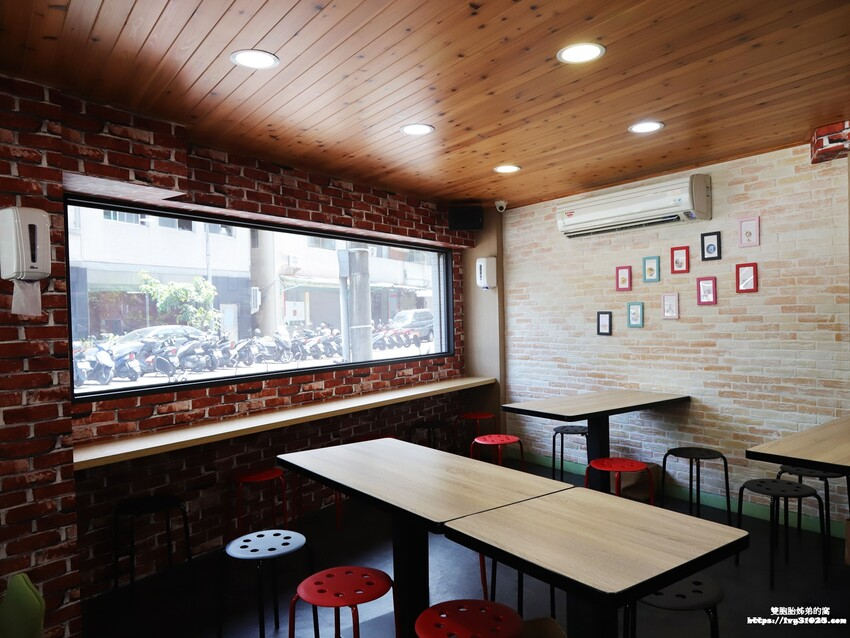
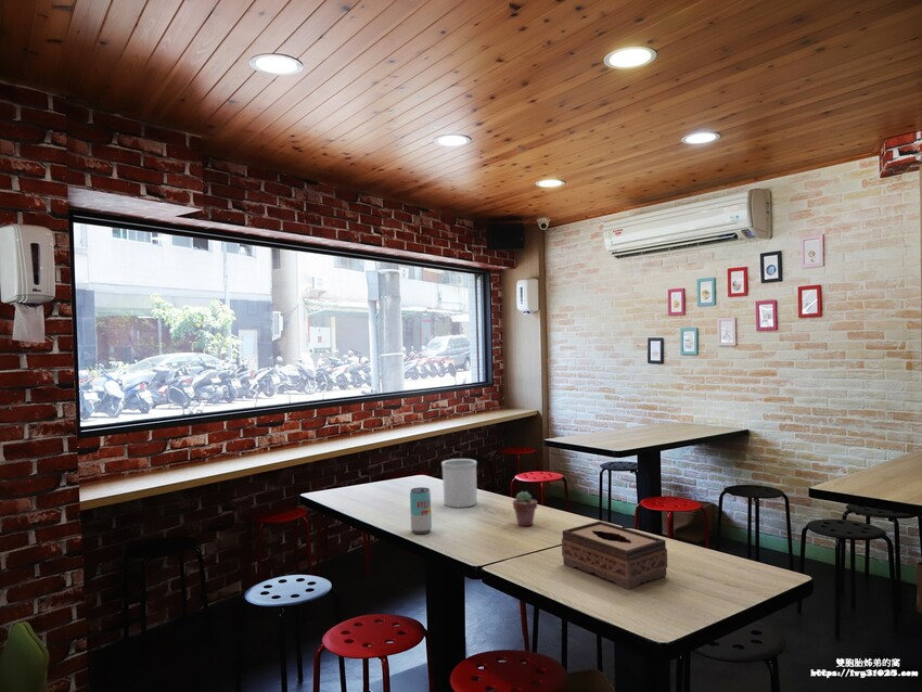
+ beverage can [409,486,433,535]
+ potted succulent [512,490,539,527]
+ tissue box [561,520,668,590]
+ utensil holder [440,458,478,509]
